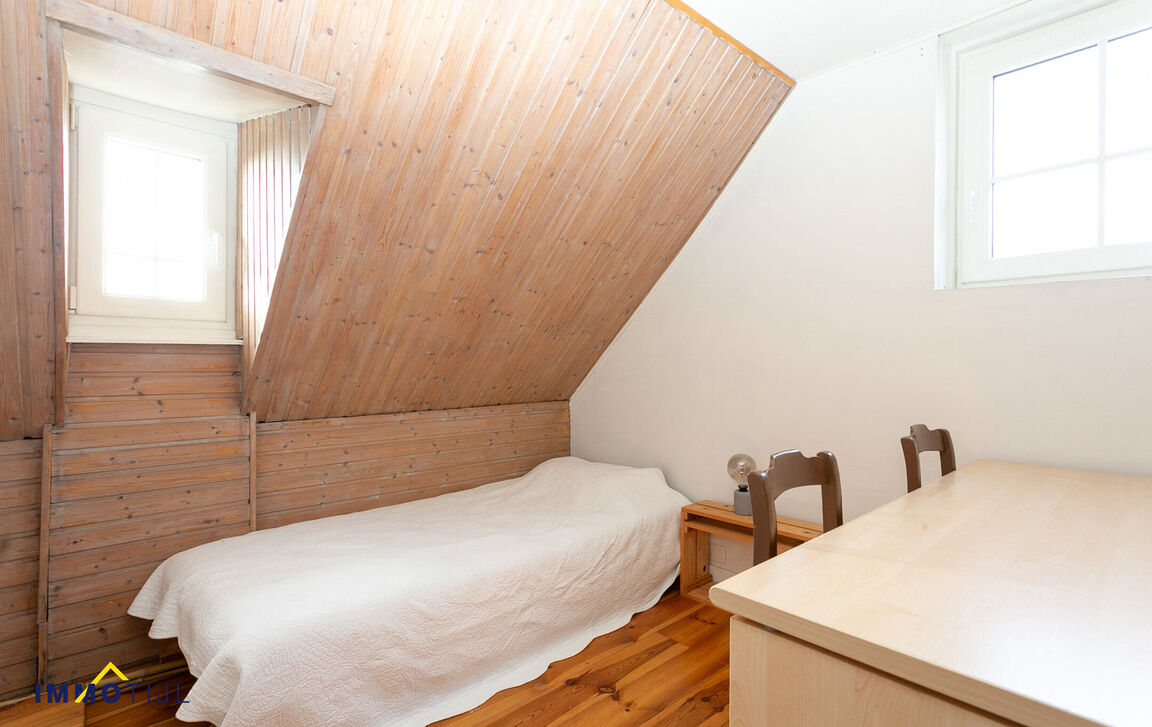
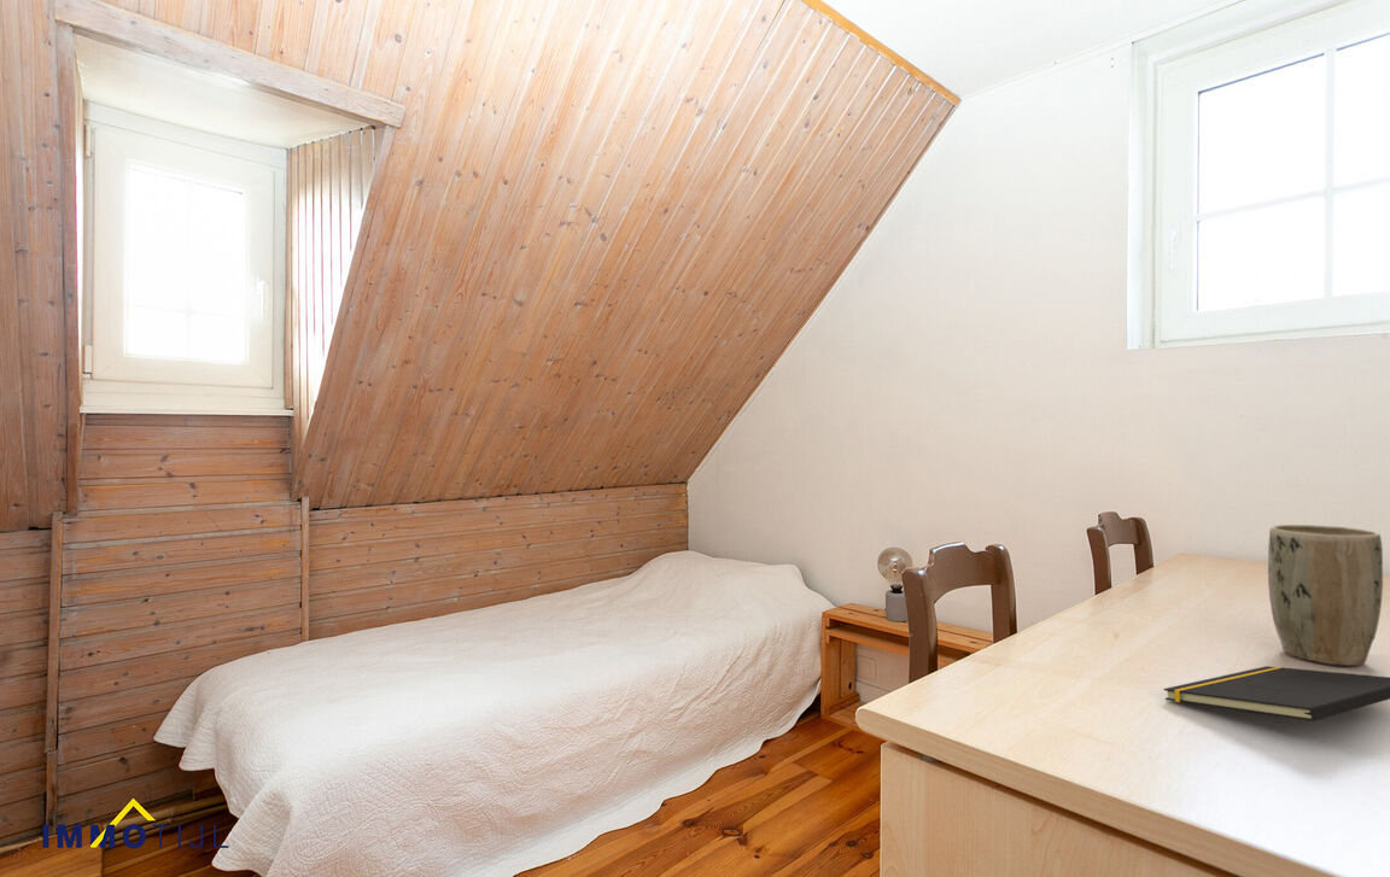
+ plant pot [1267,524,1384,667]
+ notepad [1162,665,1390,723]
